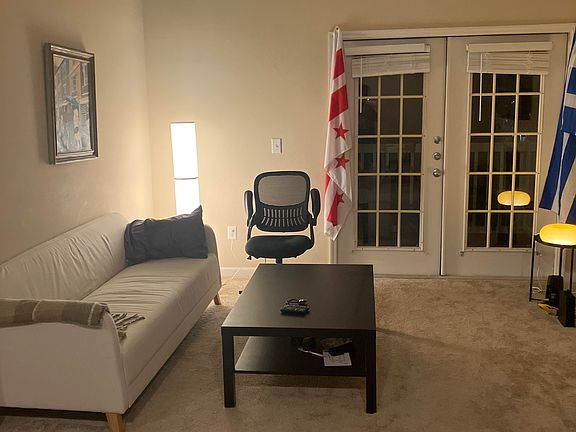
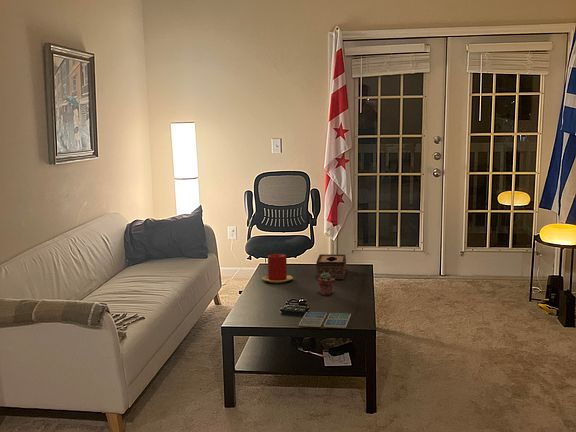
+ potted succulent [317,272,336,296]
+ candle [261,253,294,284]
+ tissue box [315,253,347,280]
+ drink coaster [298,311,352,329]
